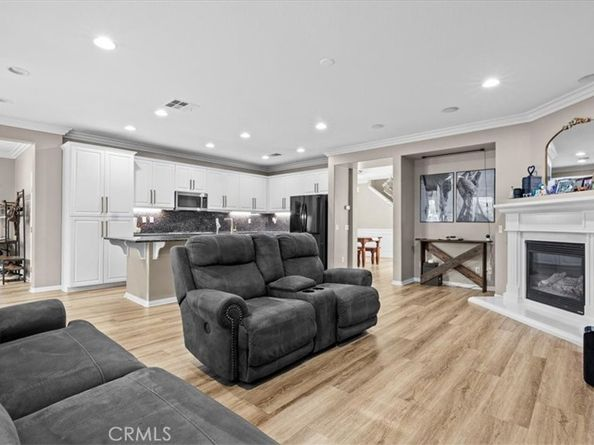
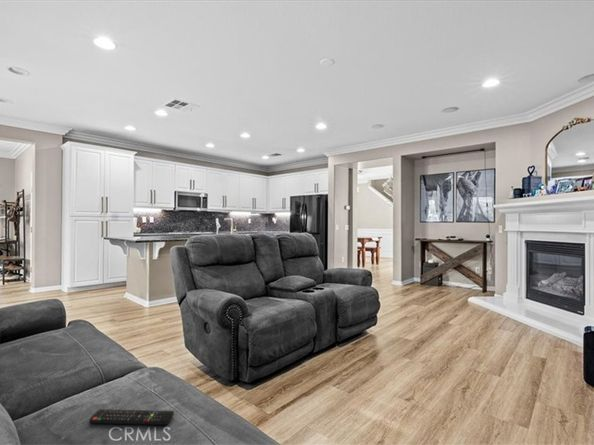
+ remote control [88,408,175,426]
